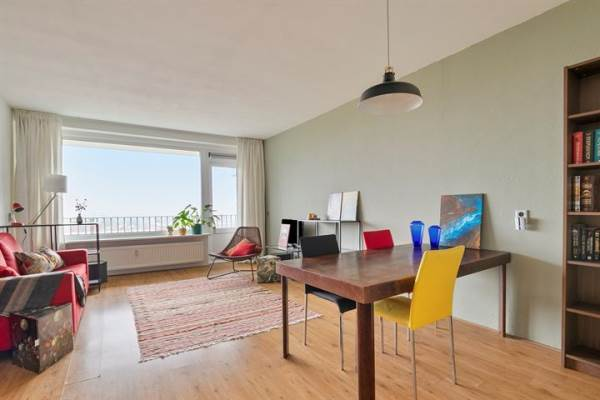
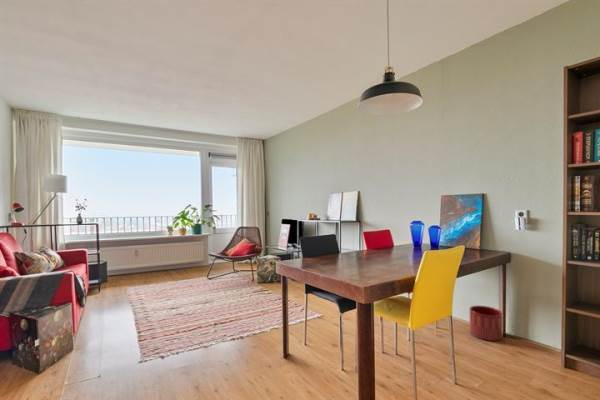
+ planter [469,305,504,342]
